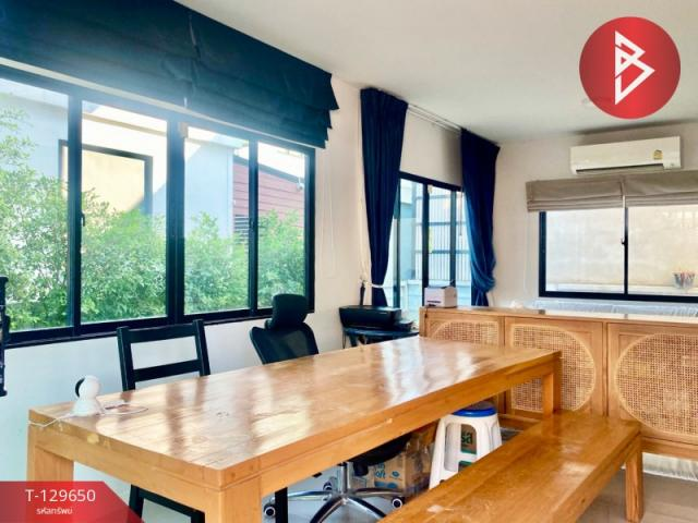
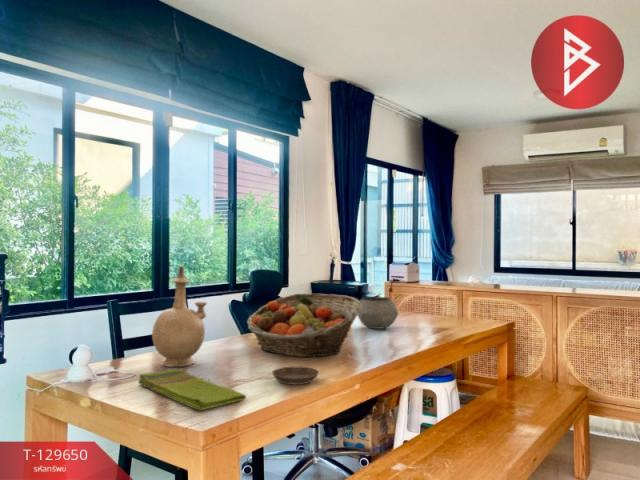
+ bowl [357,296,399,330]
+ dish towel [138,368,247,411]
+ saucer [271,366,320,386]
+ fruit basket [246,292,362,358]
+ vase [151,265,208,368]
